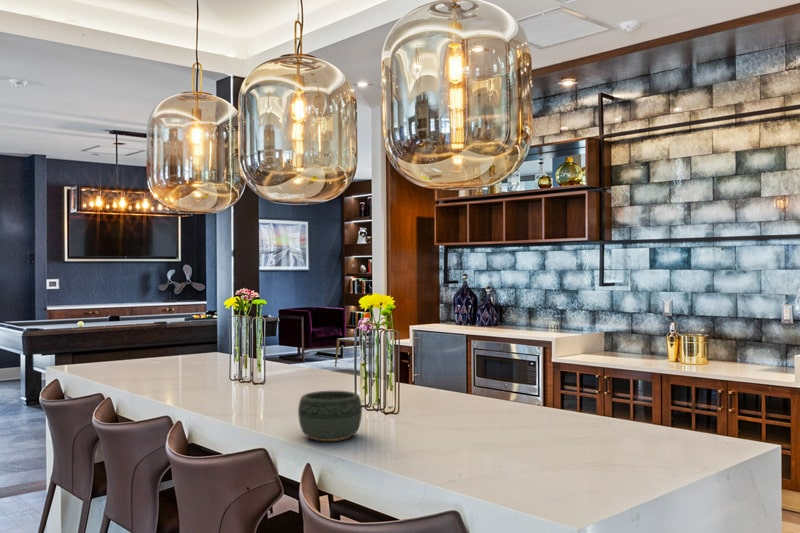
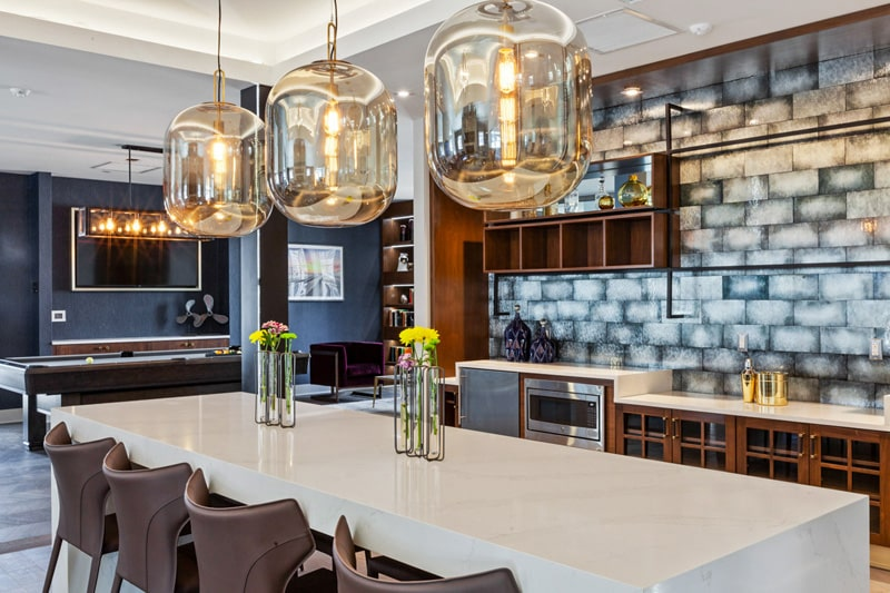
- bowl [297,390,363,442]
